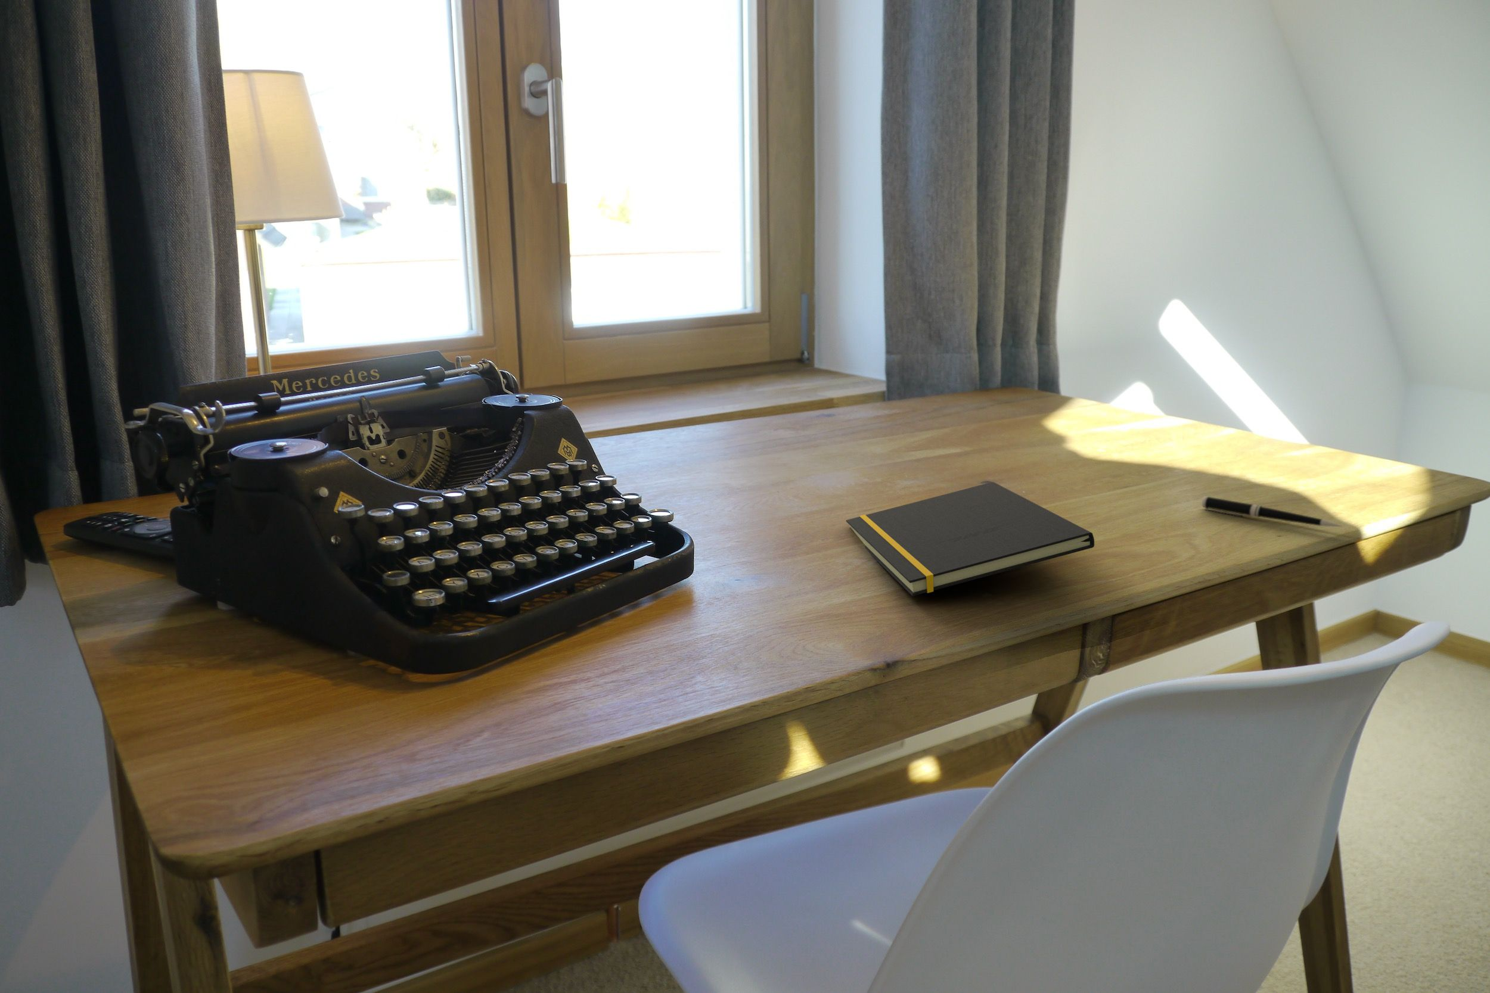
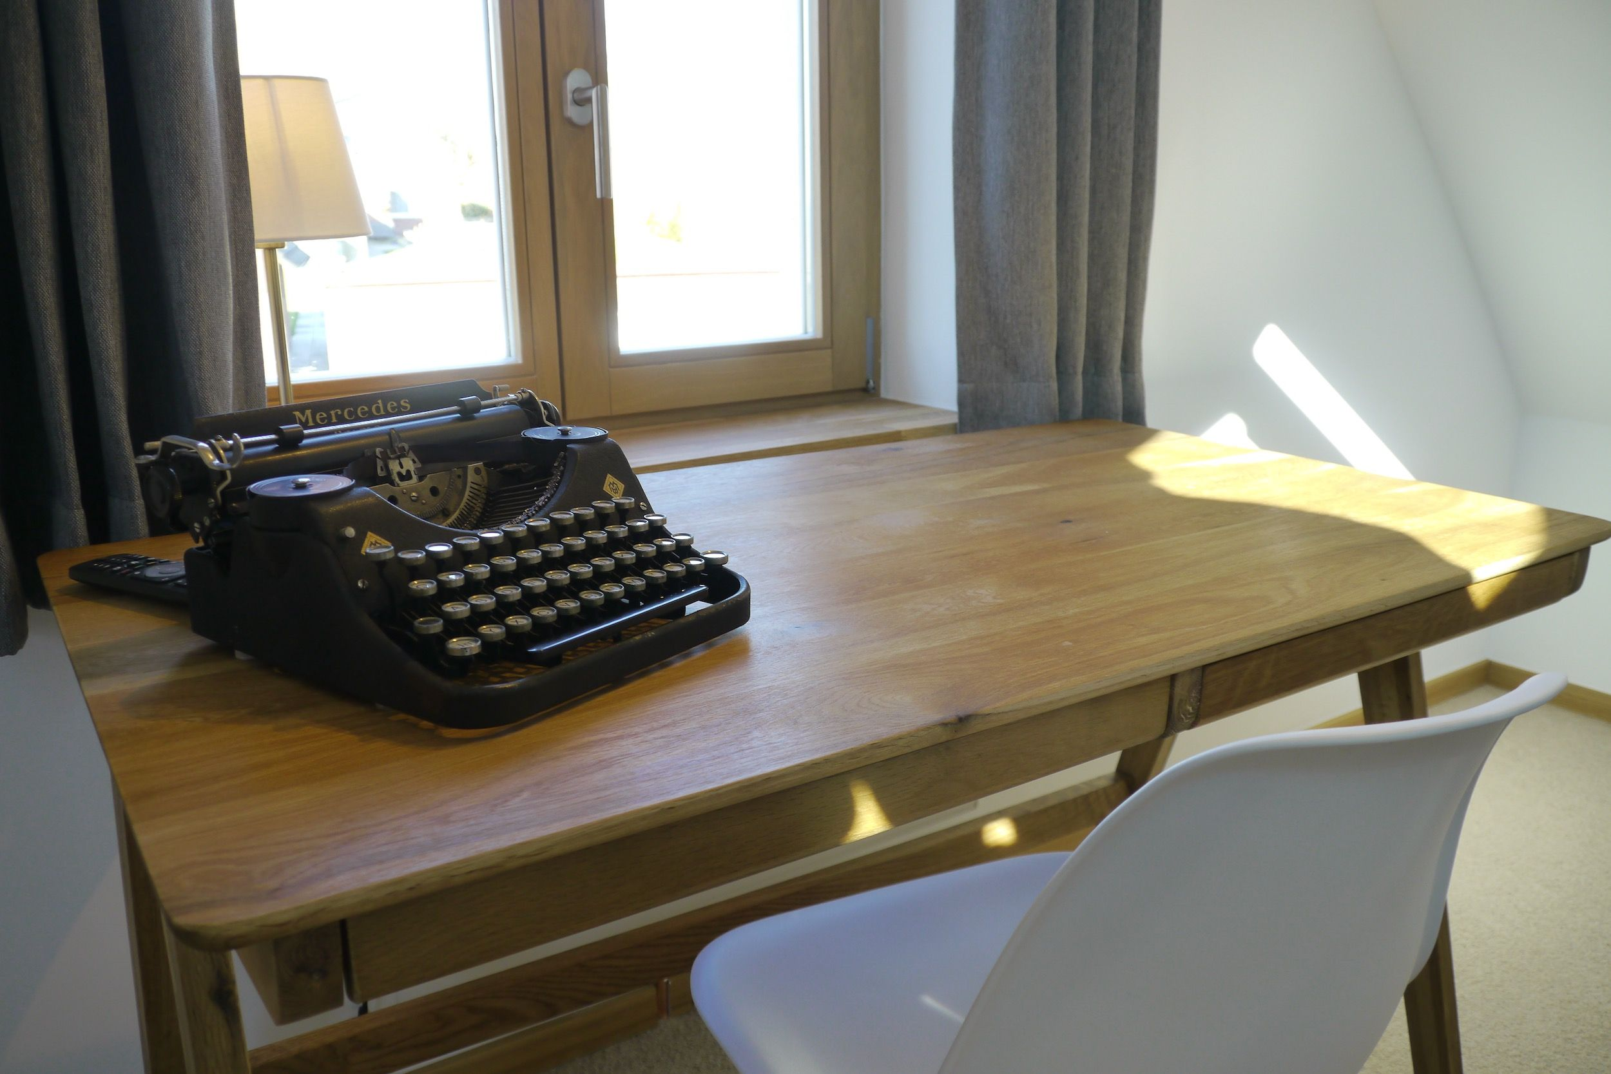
- pen [1201,495,1343,528]
- notepad [846,481,1095,597]
